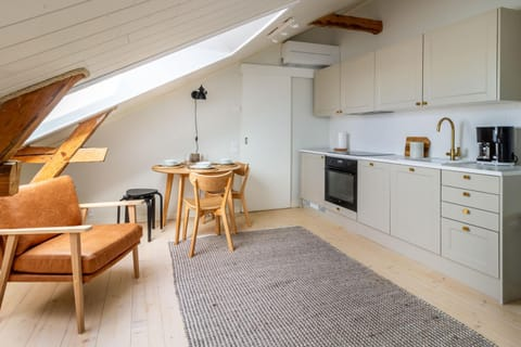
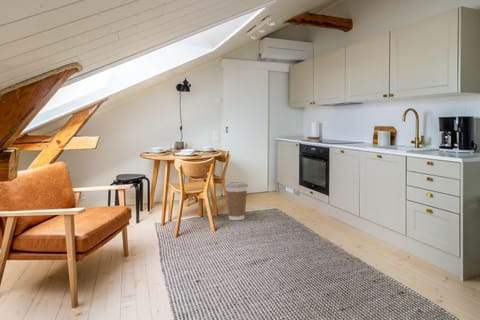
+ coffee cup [224,181,249,221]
